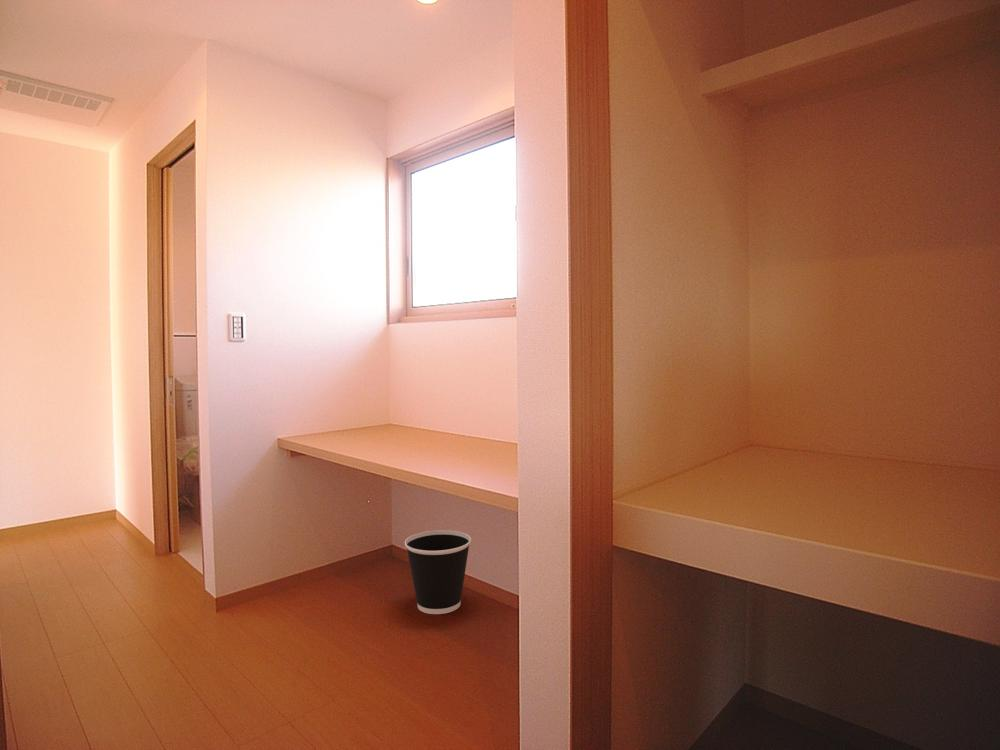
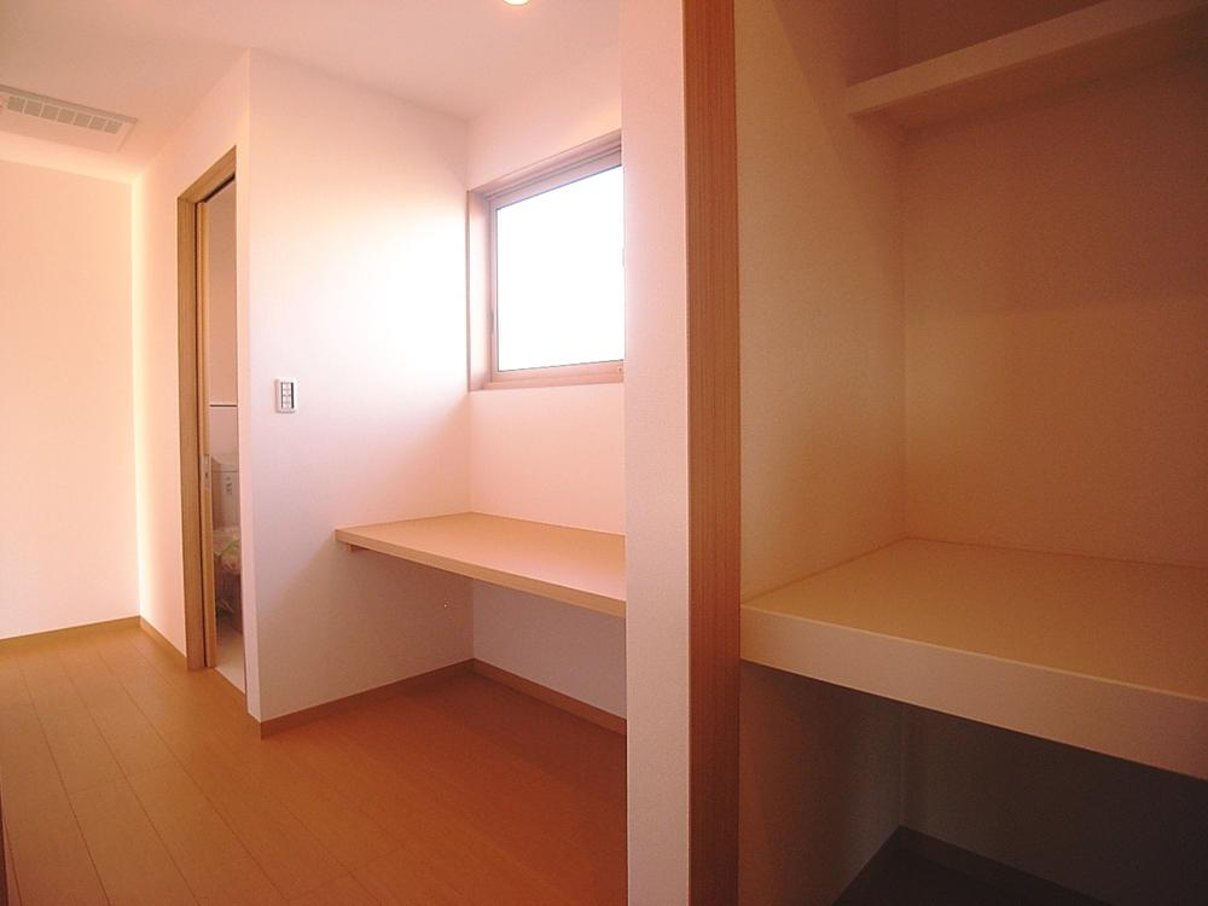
- wastebasket [404,529,472,615]
